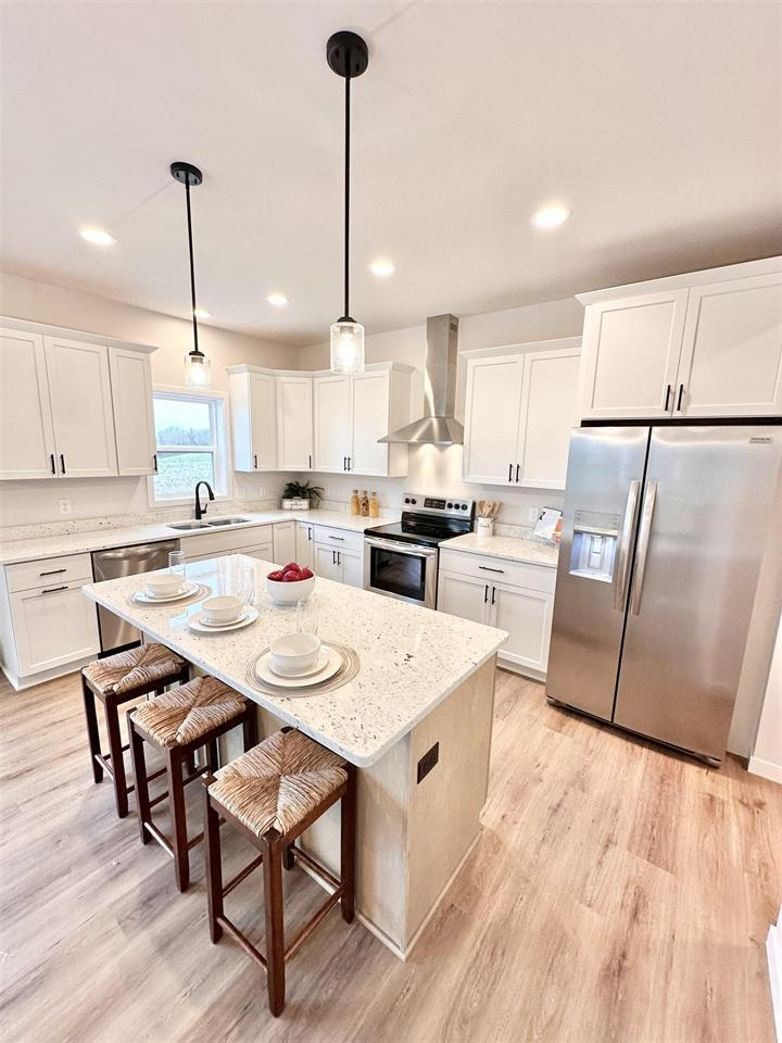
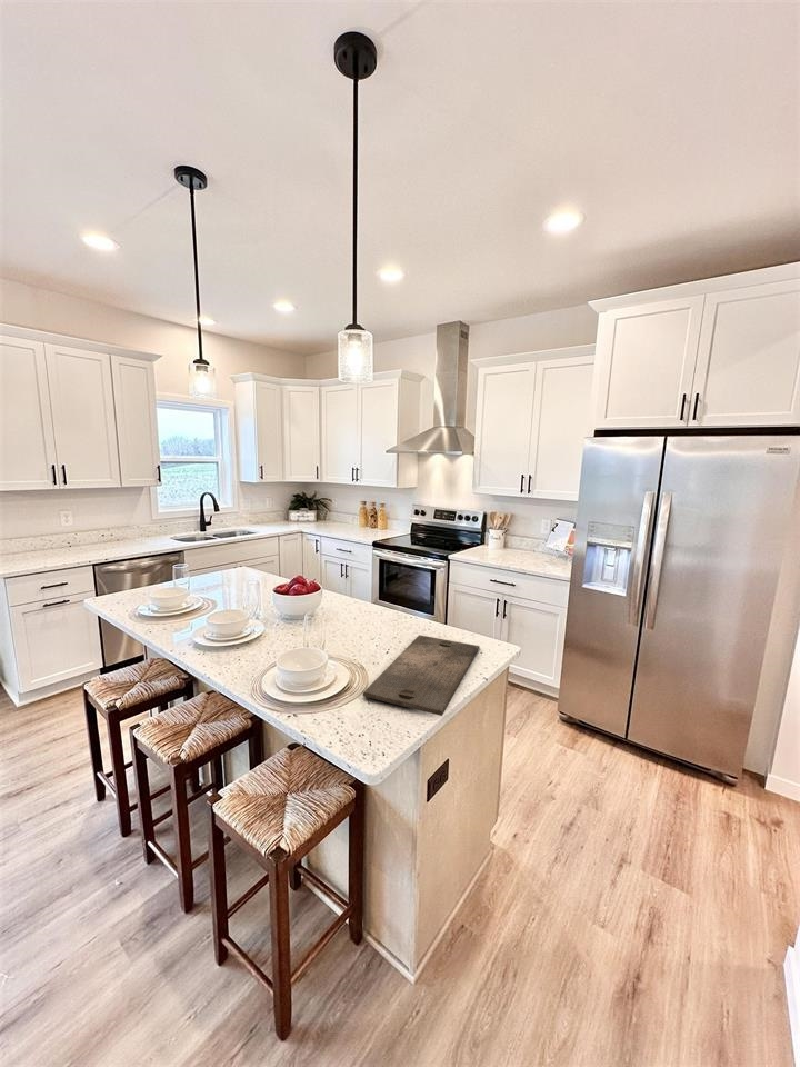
+ cutting board [362,634,481,717]
